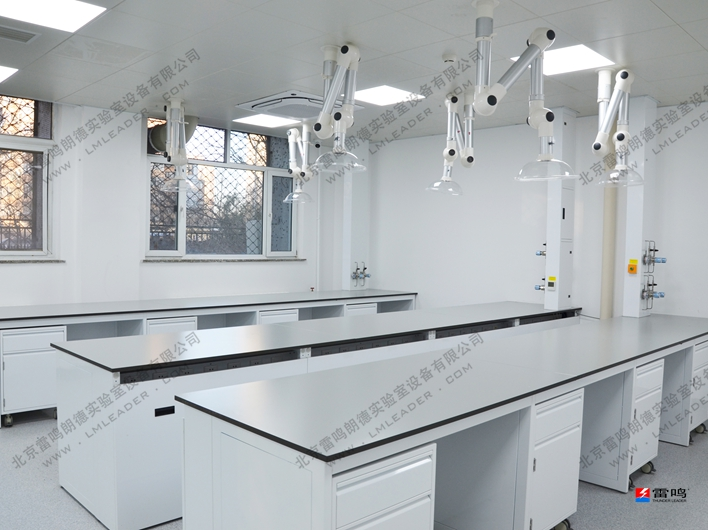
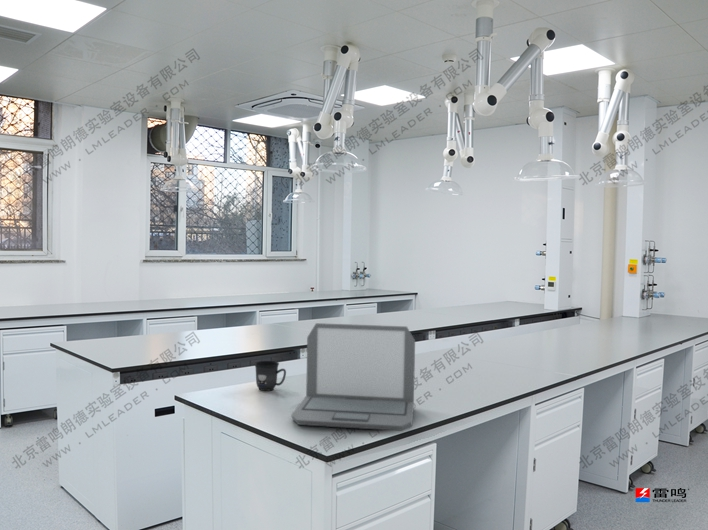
+ laptop [290,322,416,432]
+ mug [253,360,287,392]
